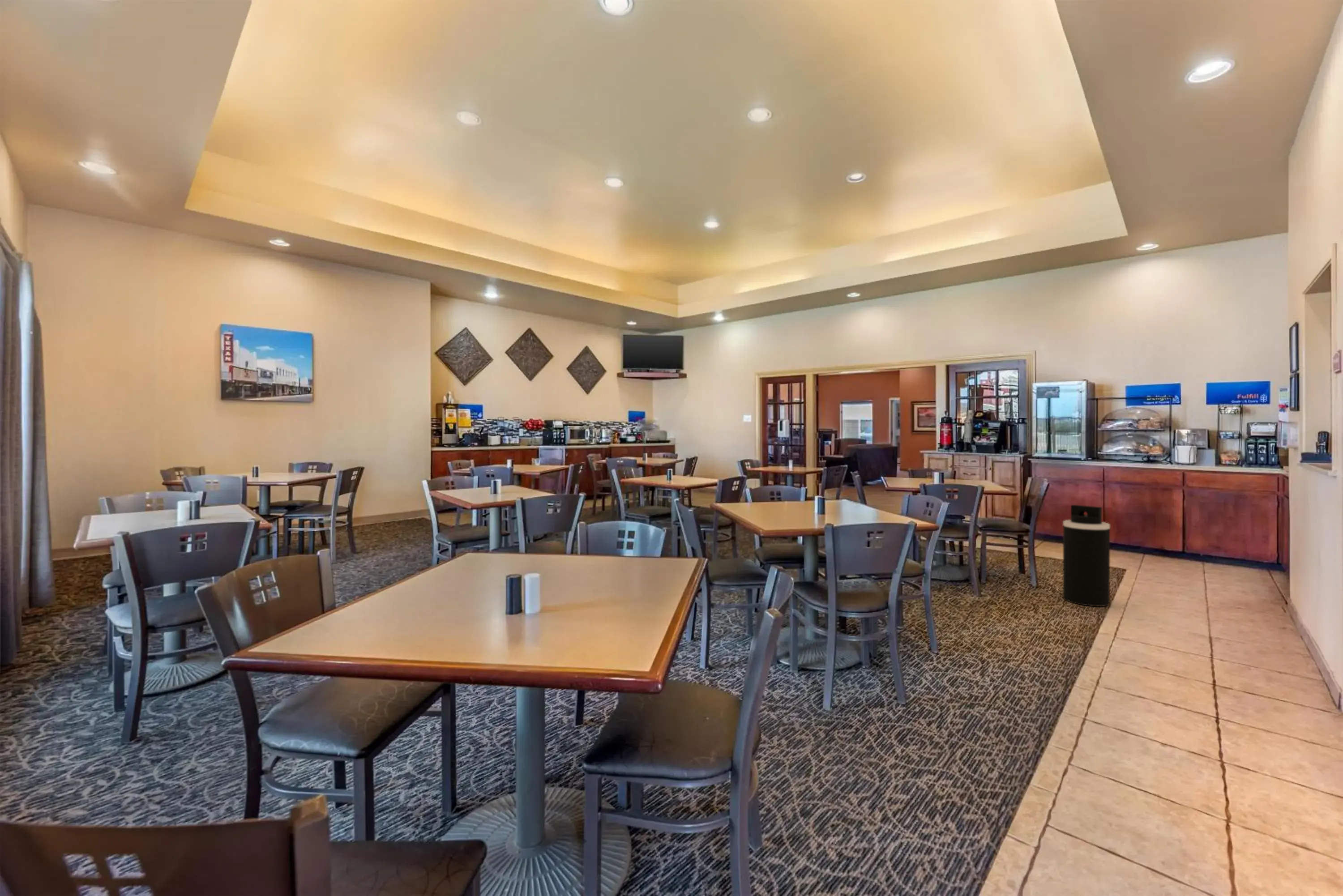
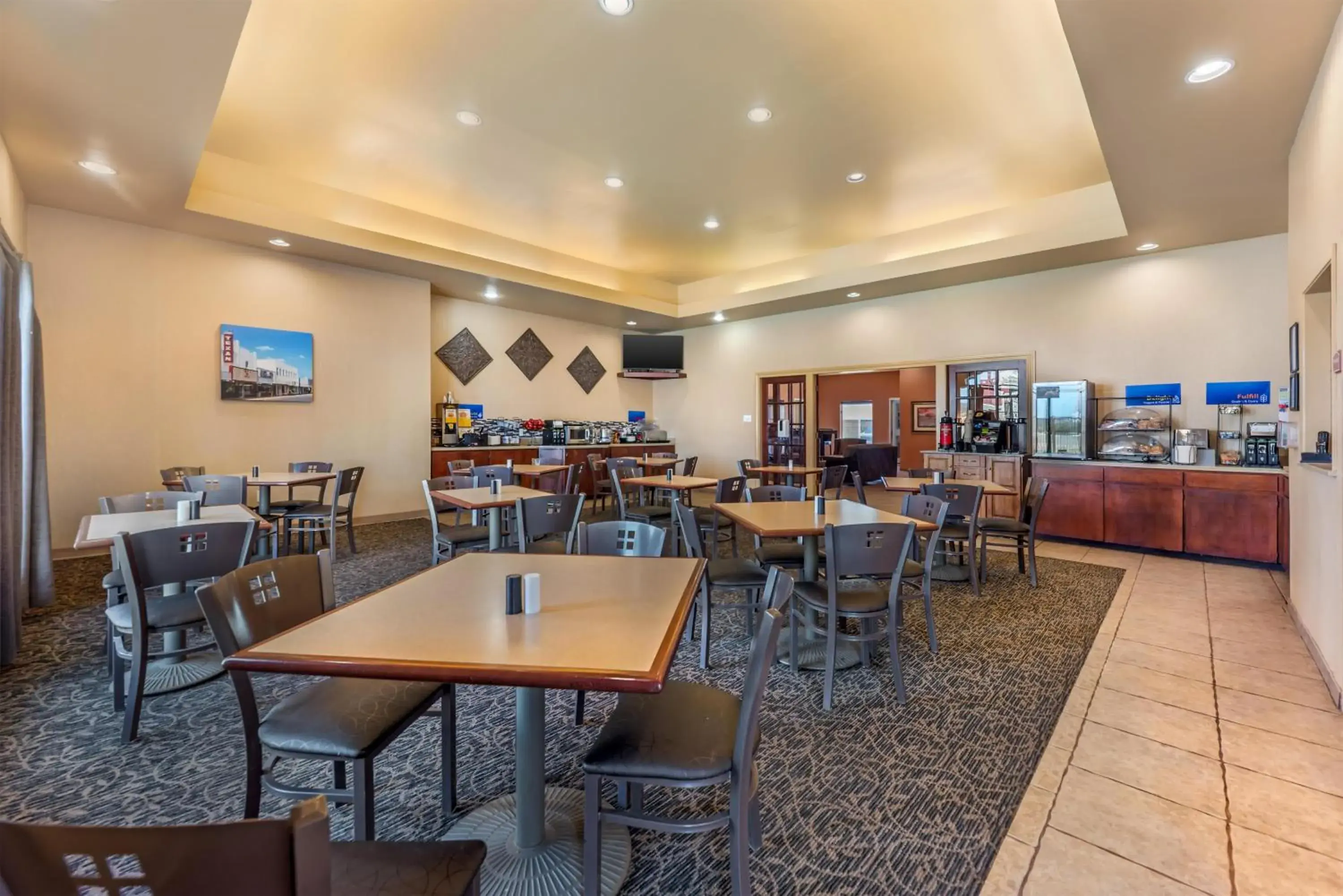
- trash can [1062,504,1110,607]
